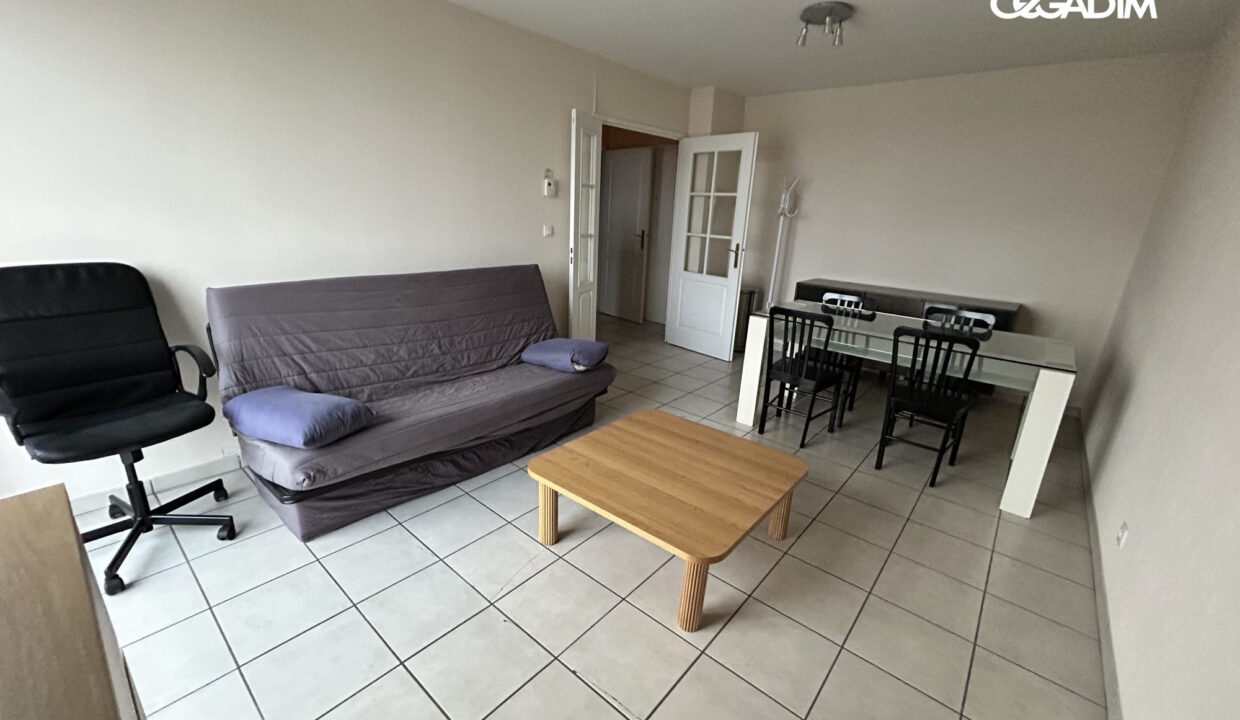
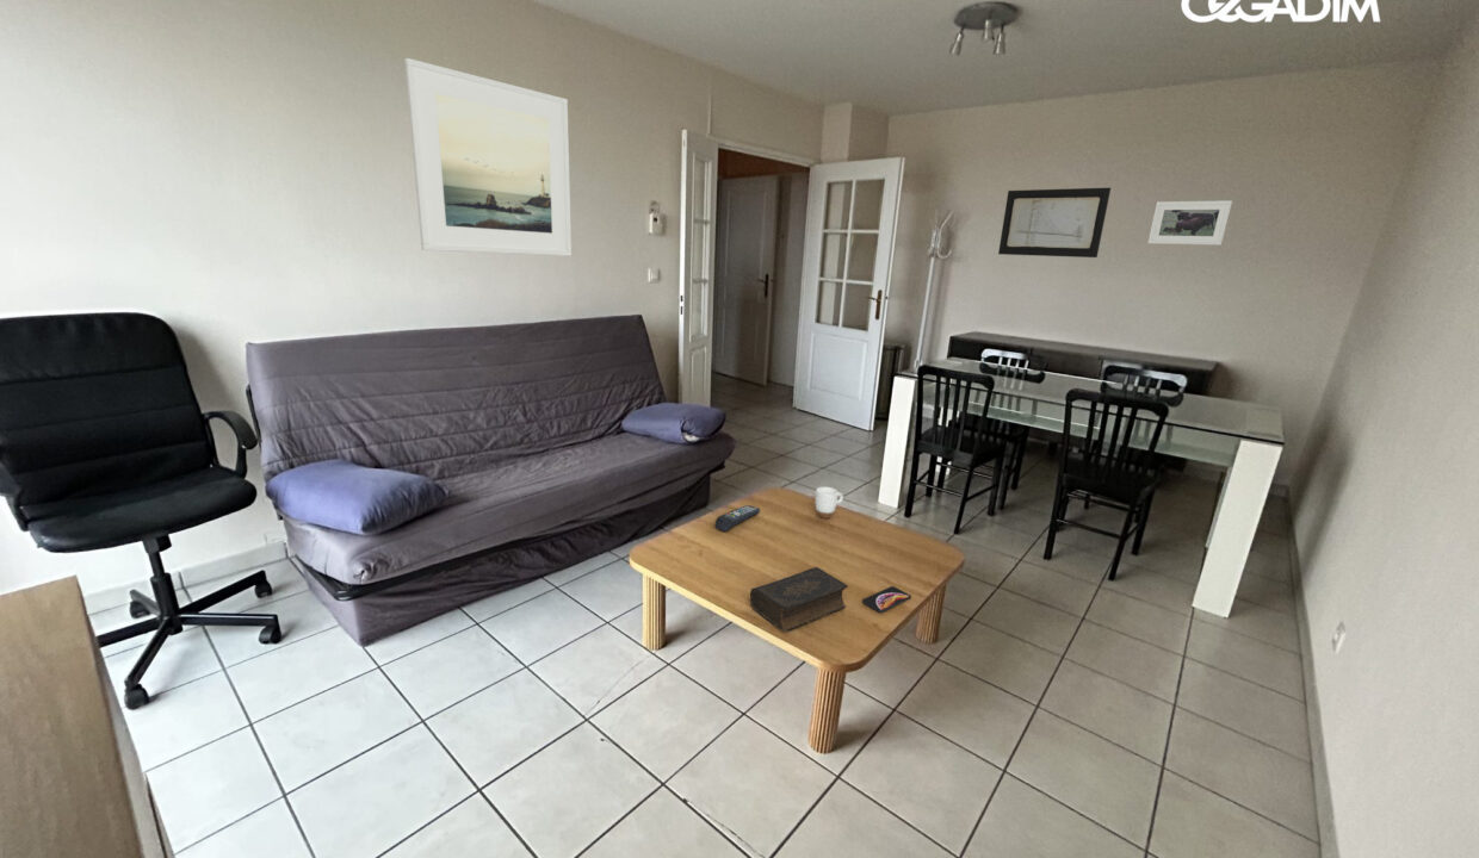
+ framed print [1147,199,1233,247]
+ book [749,566,849,633]
+ wall art [997,186,1112,259]
+ mug [815,486,844,520]
+ smartphone [861,585,912,614]
+ remote control [714,504,761,533]
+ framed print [403,57,573,257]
